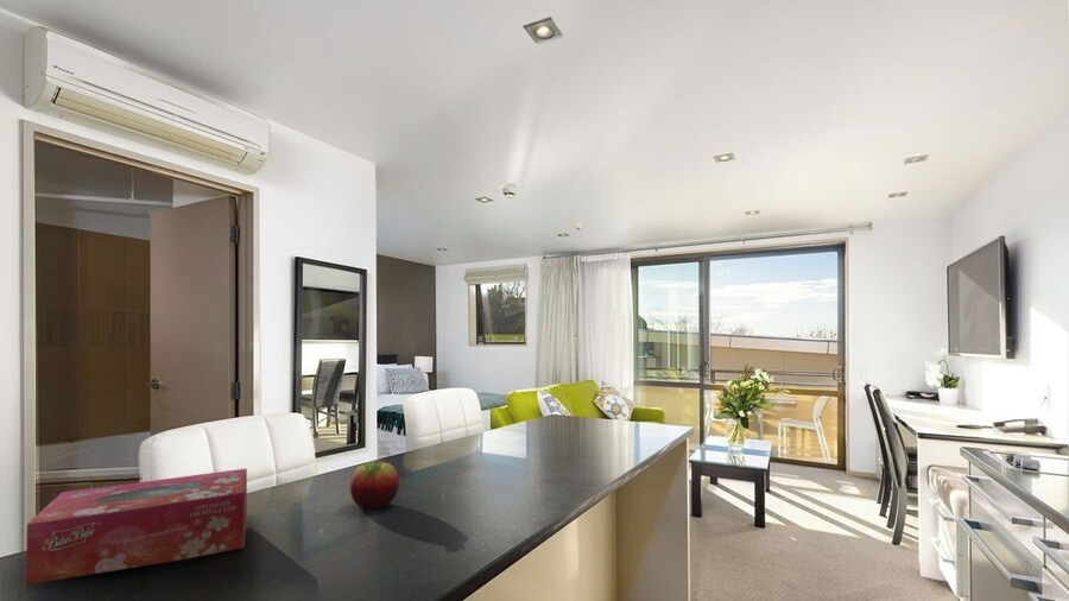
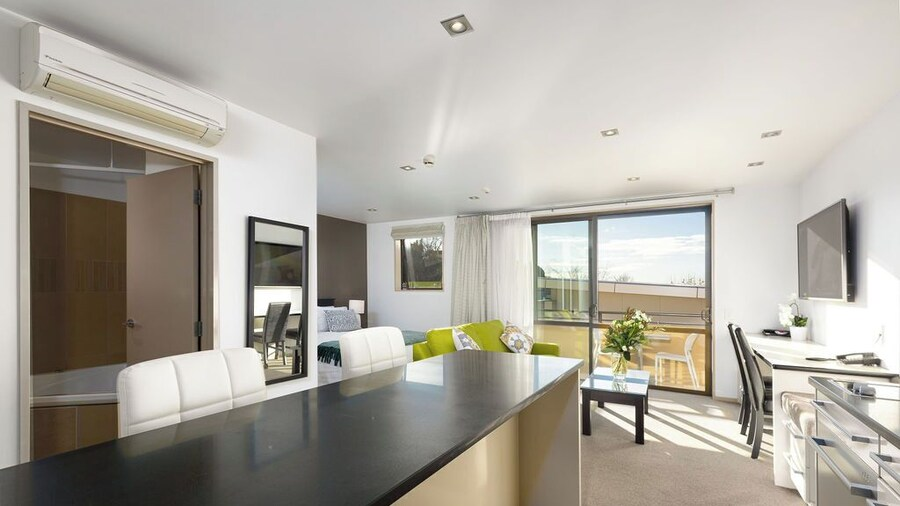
- tissue box [25,467,248,586]
- fruit [349,460,400,511]
